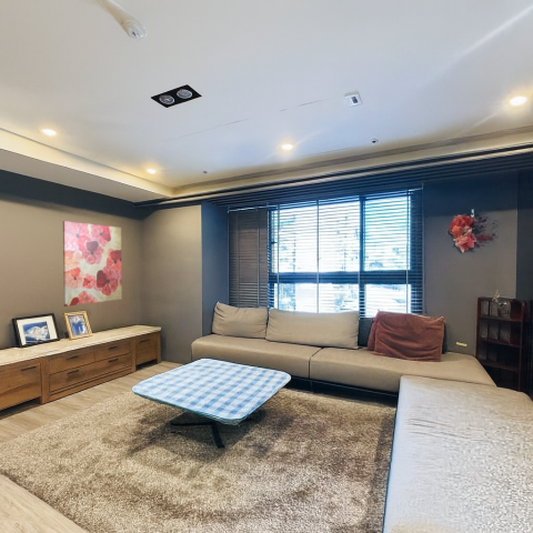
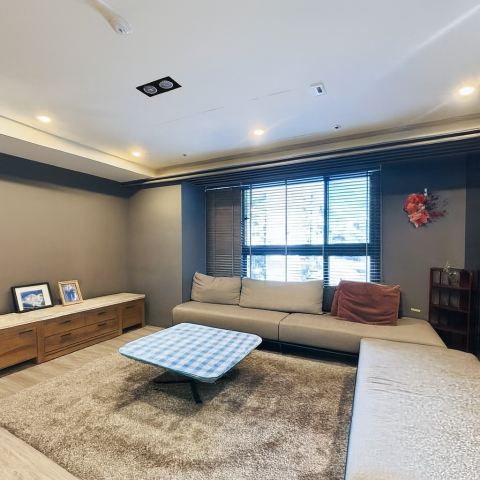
- wall art [62,220,123,308]
